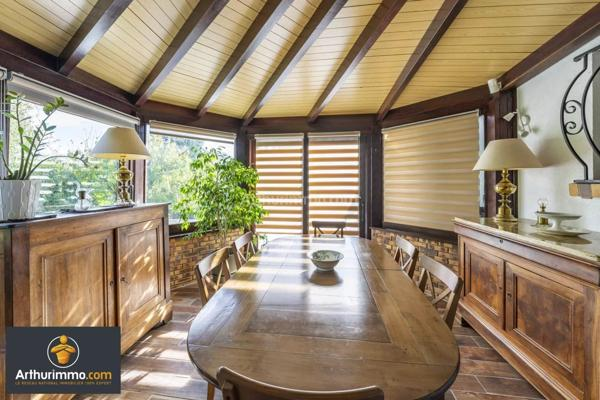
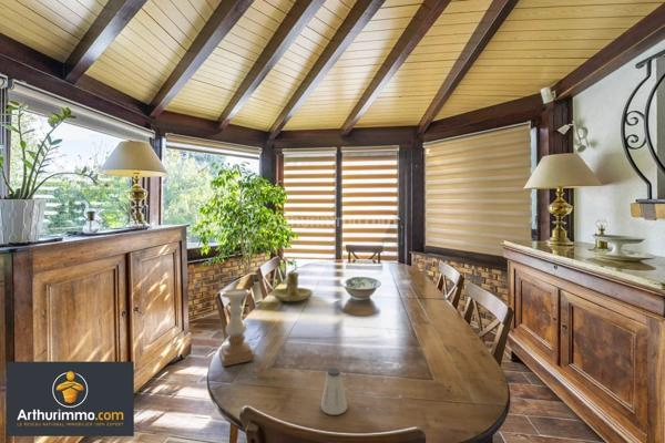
+ candle holder [218,288,256,368]
+ saltshaker [320,367,348,415]
+ candle holder [272,271,314,302]
